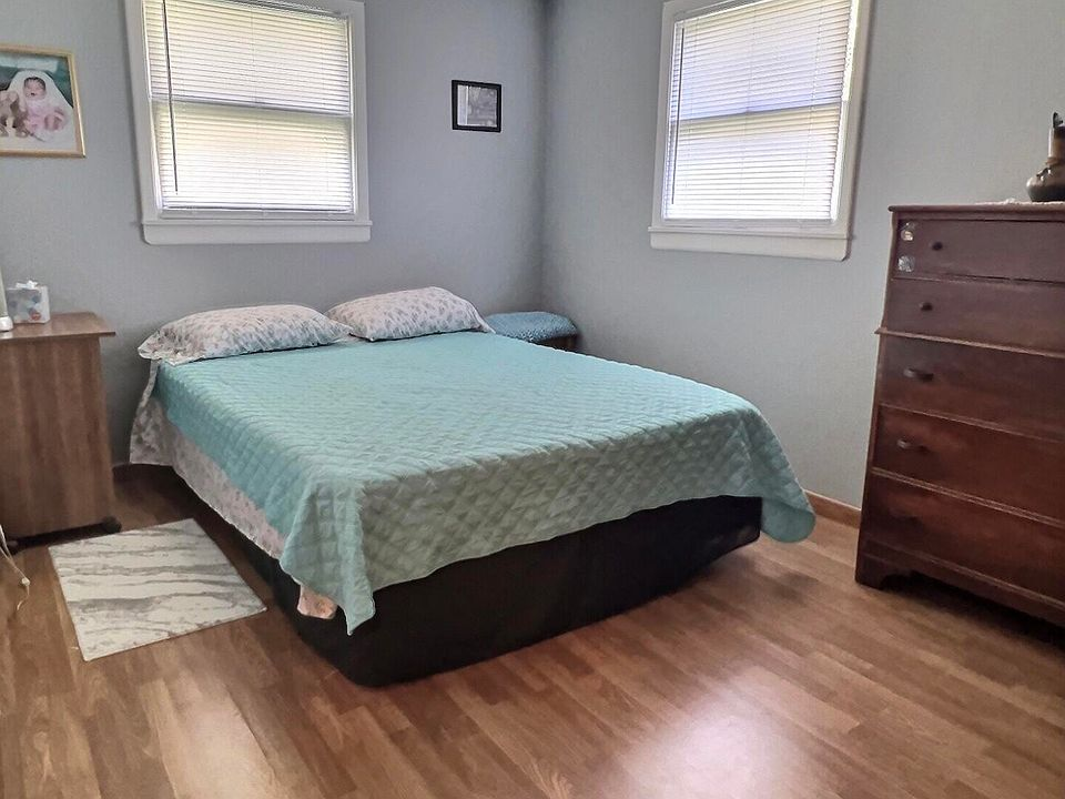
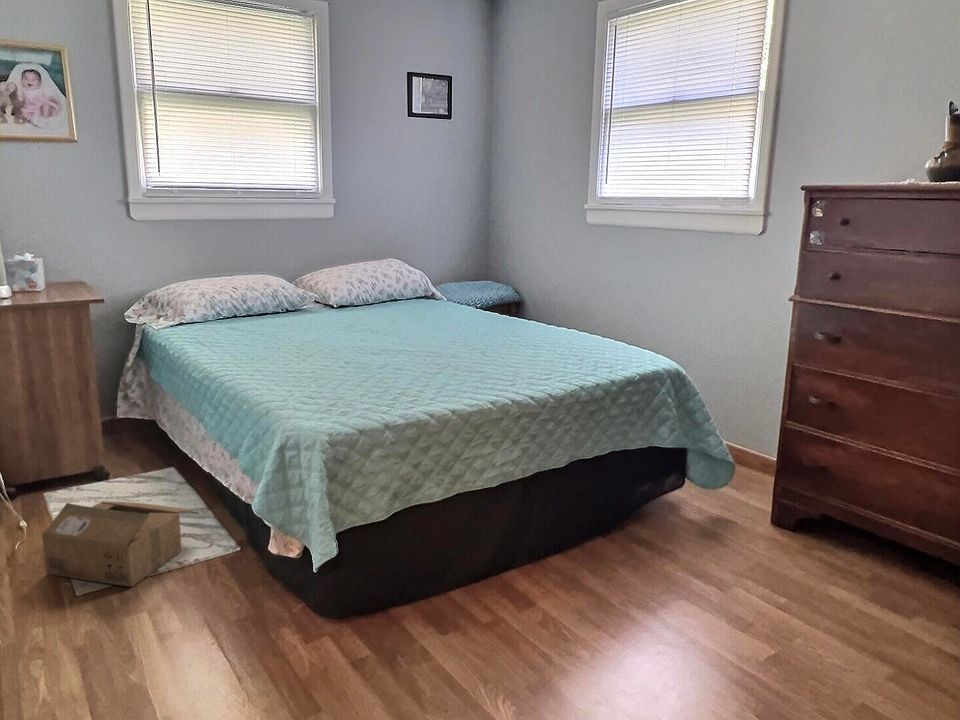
+ cardboard box [41,500,200,588]
